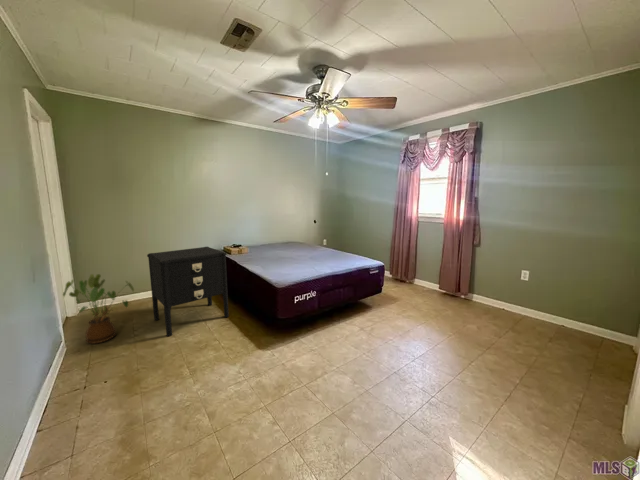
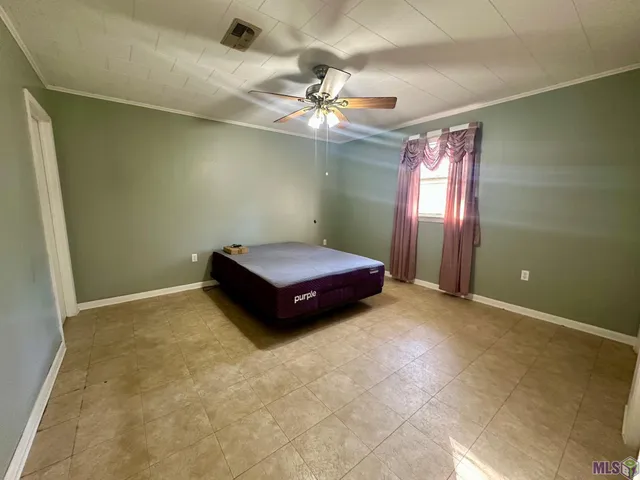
- nightstand [146,246,230,337]
- house plant [62,273,135,345]
